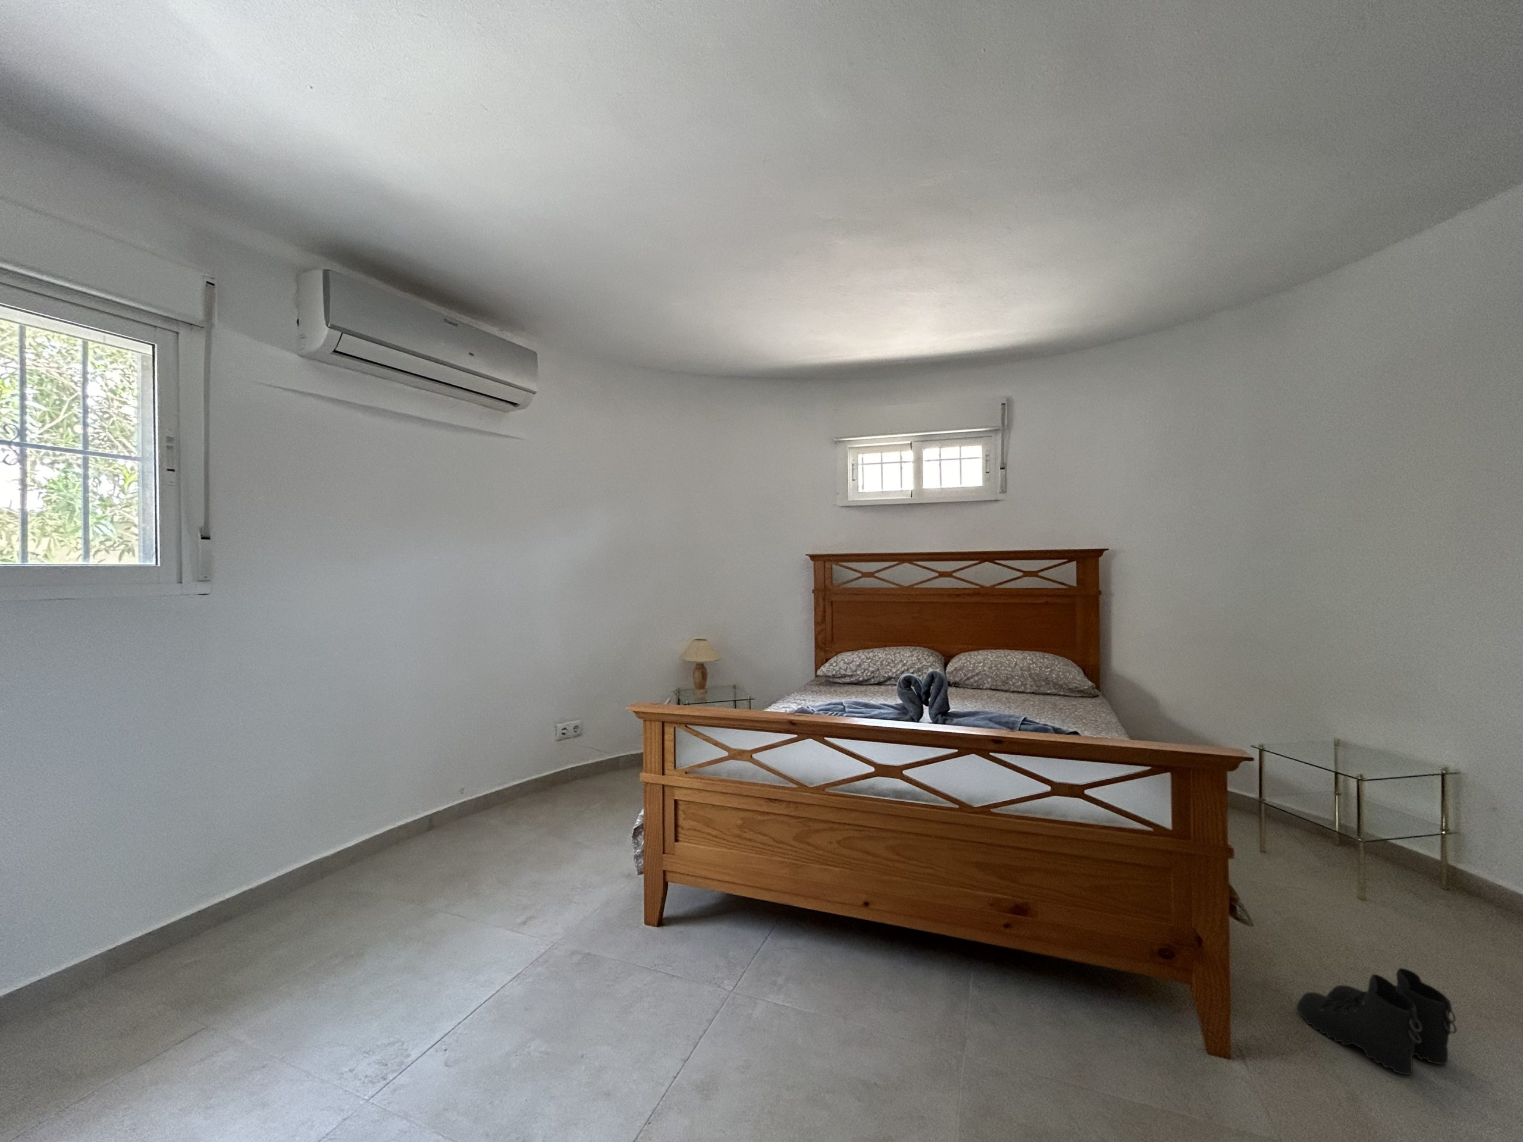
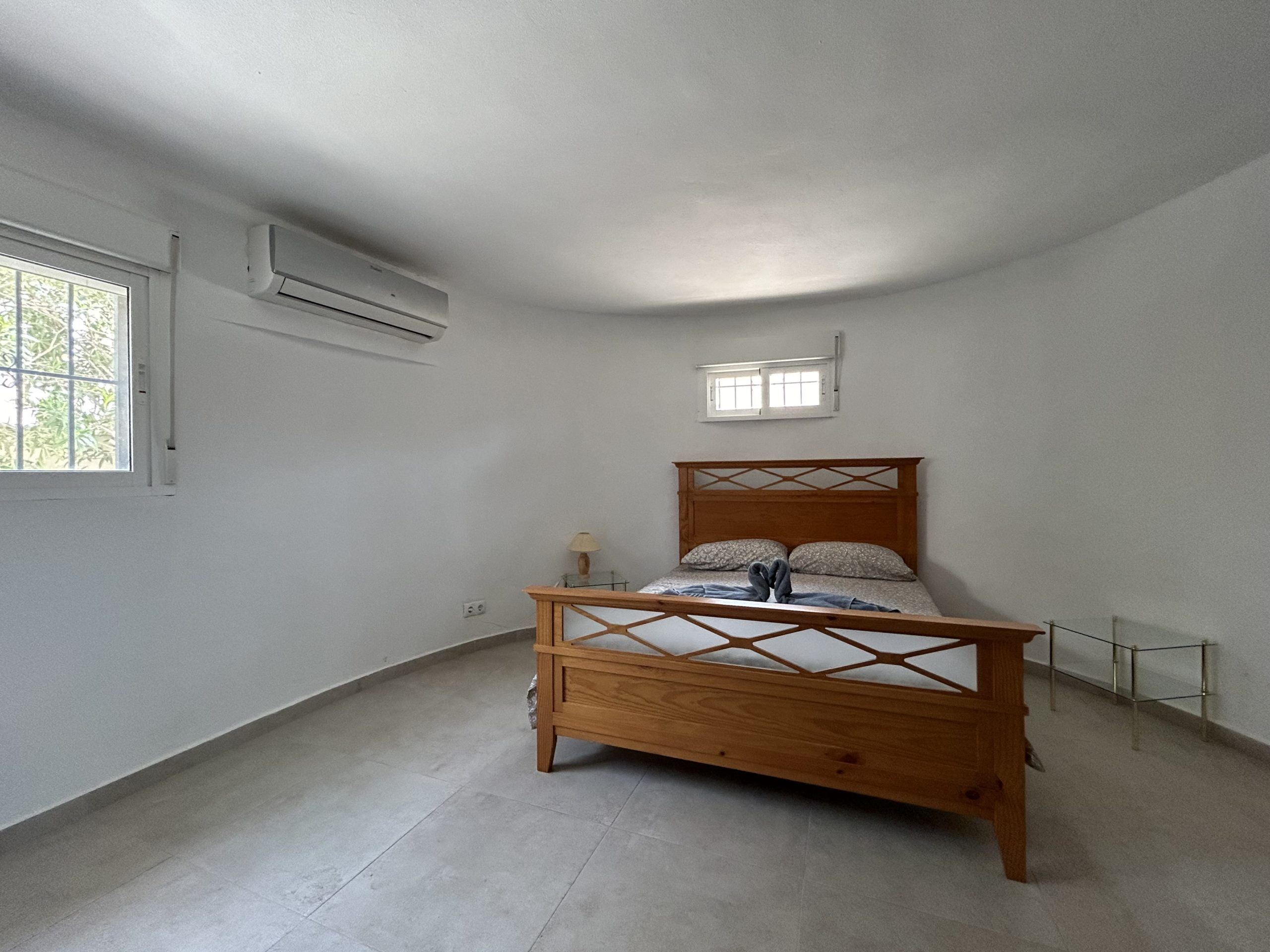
- boots [1295,968,1457,1075]
